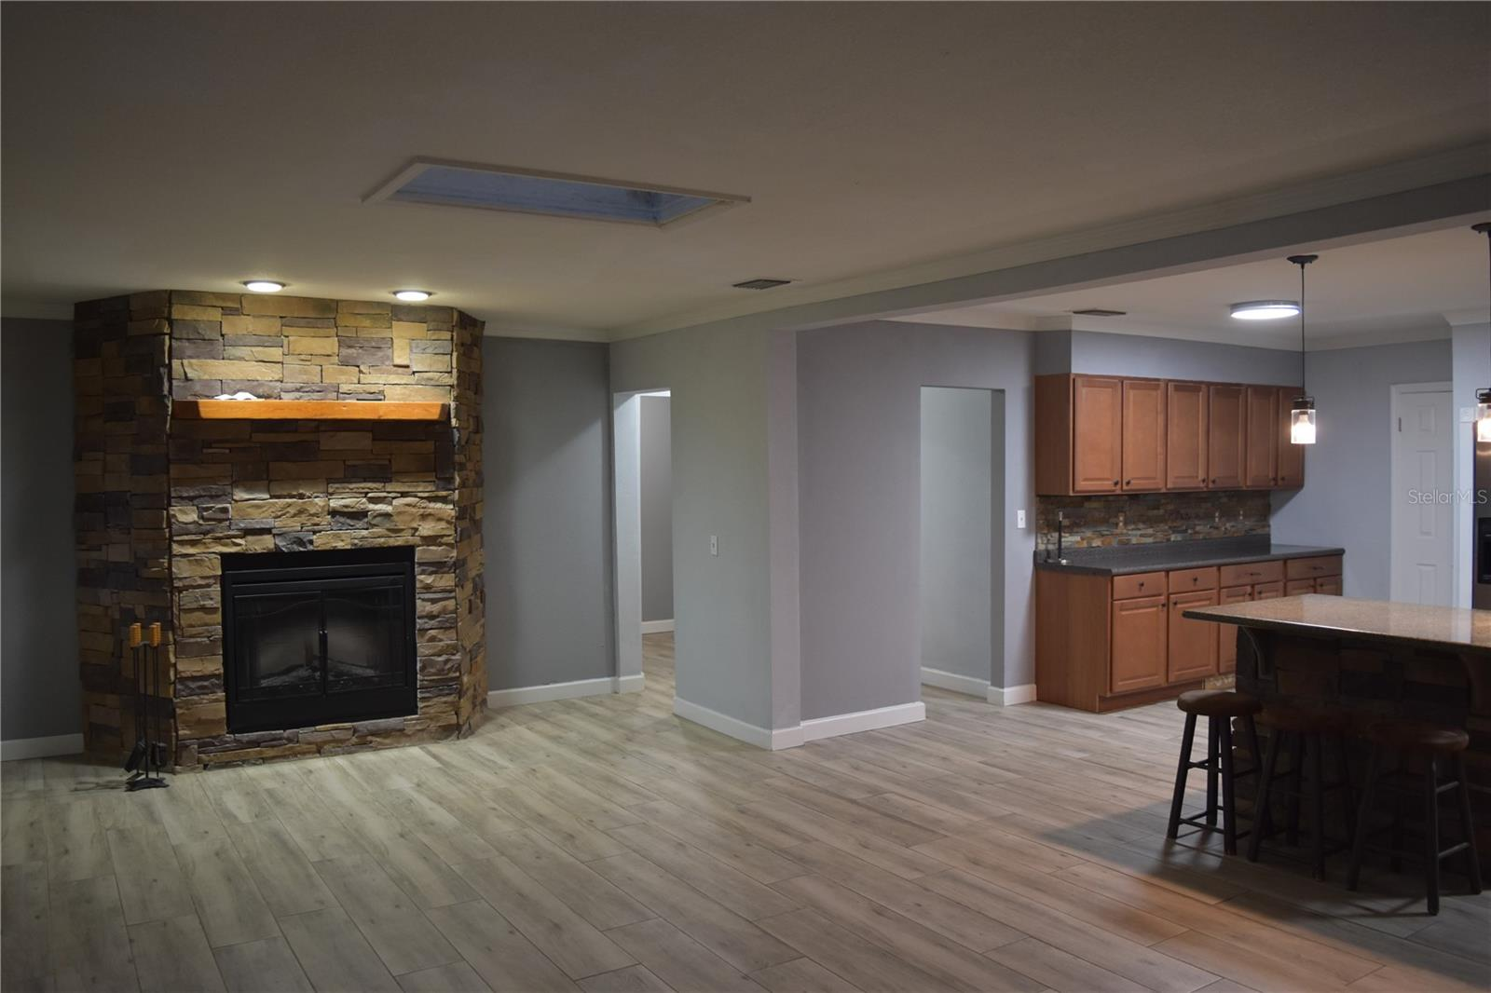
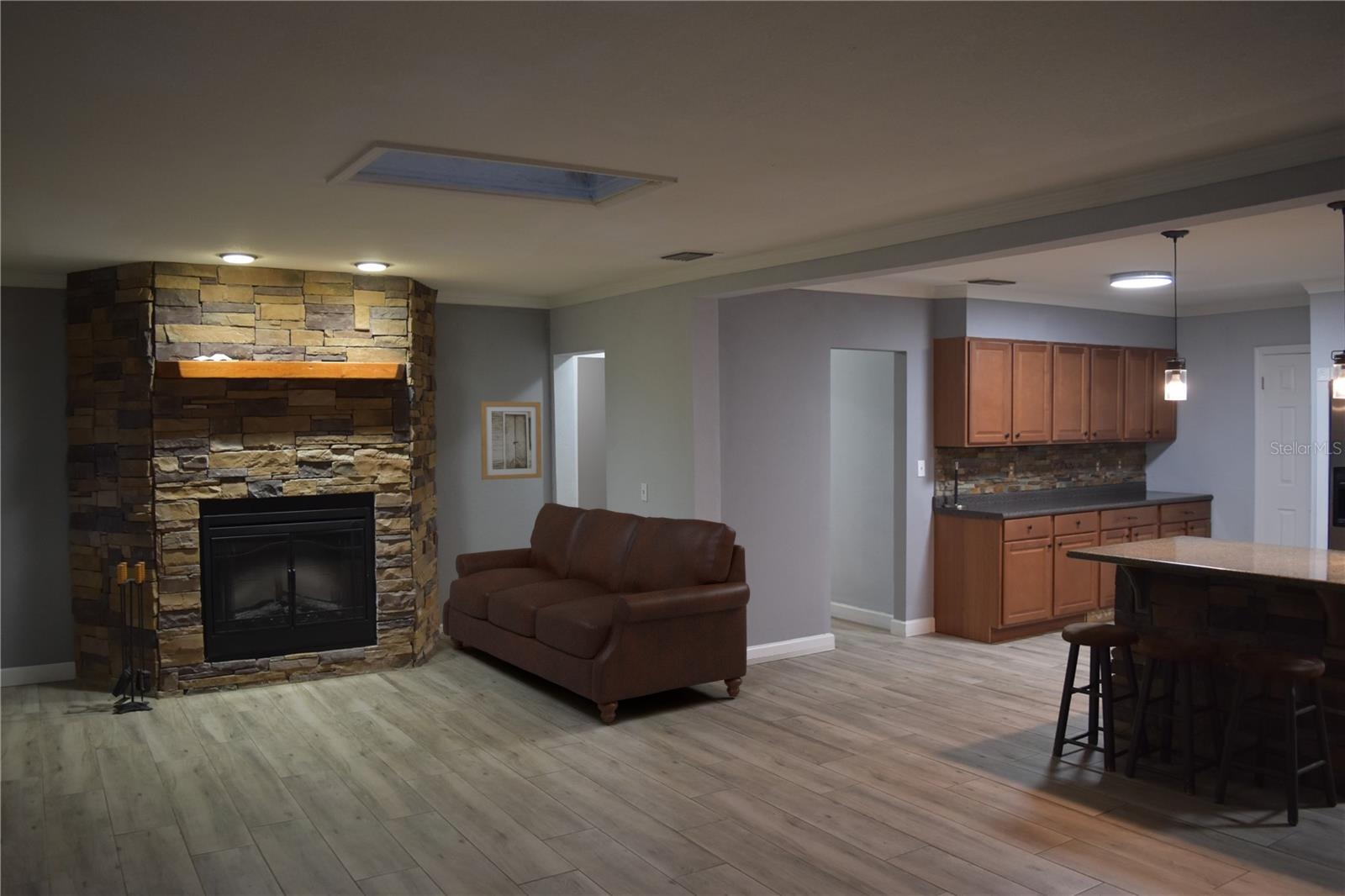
+ wall art [480,401,542,481]
+ sofa [441,502,751,723]
